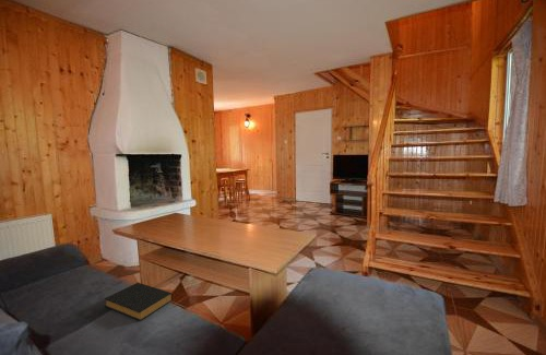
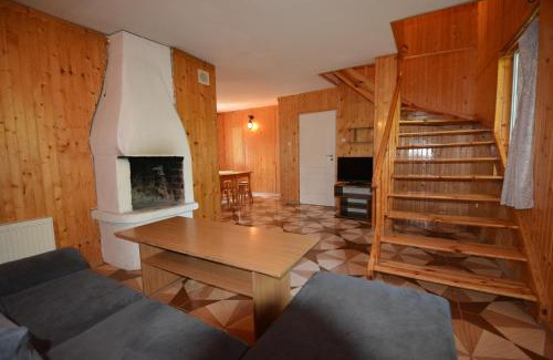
- hardback book [104,282,174,322]
